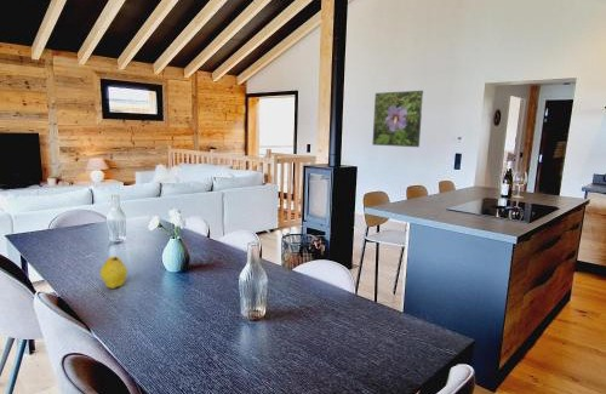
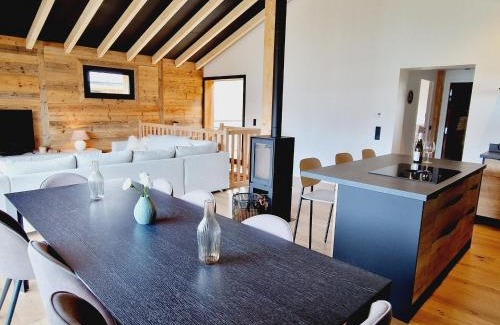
- fruit [99,256,128,290]
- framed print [371,90,424,148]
